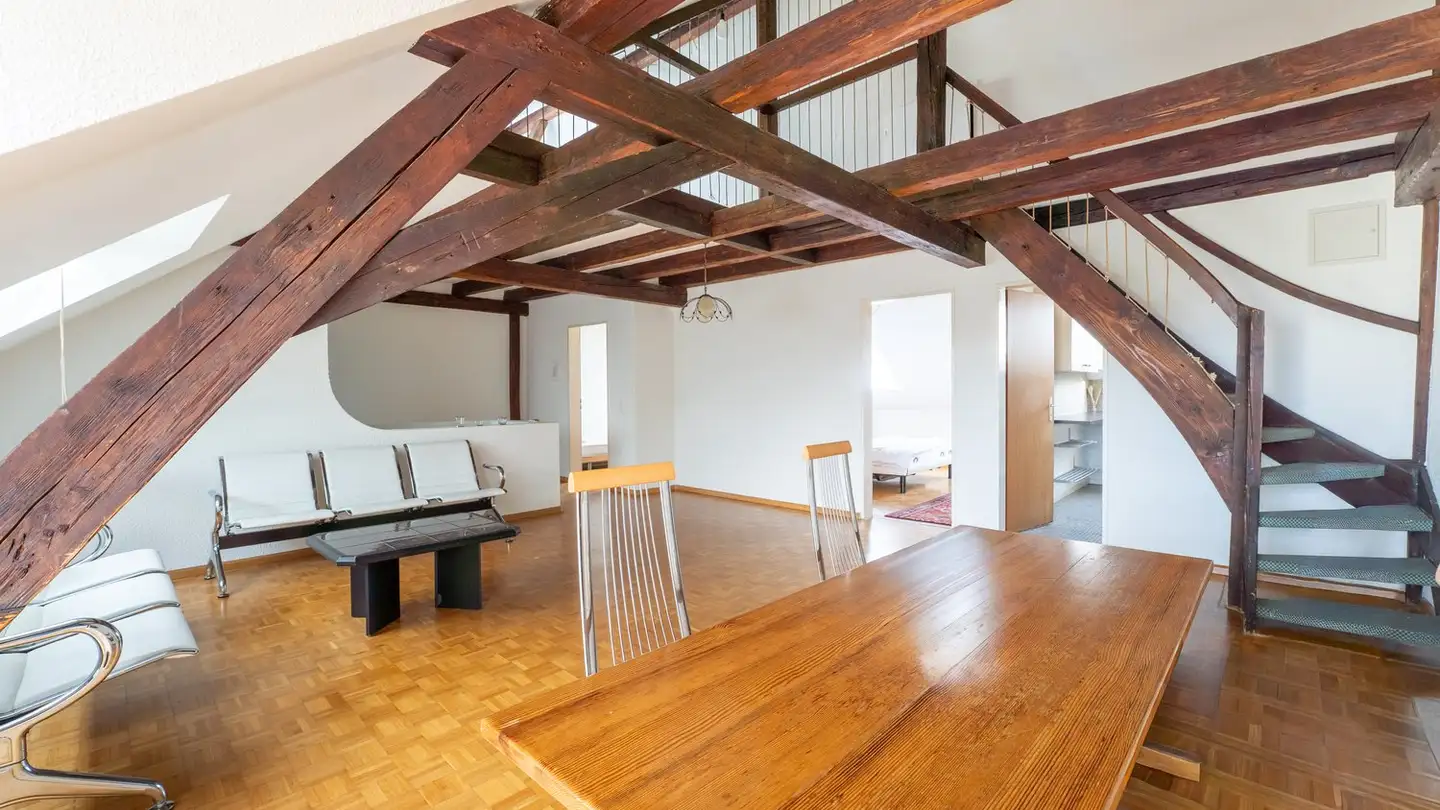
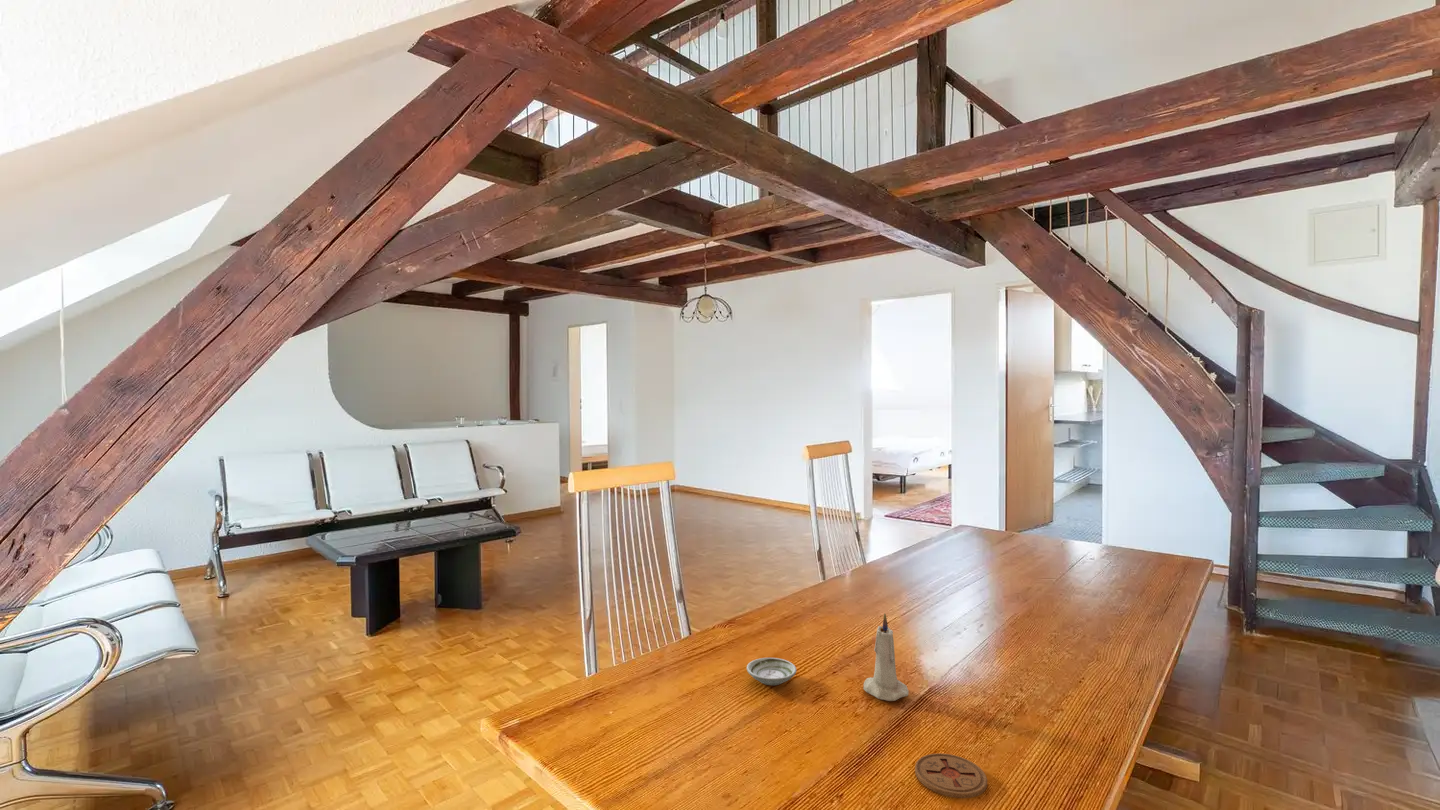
+ coaster [914,752,988,799]
+ saucer [746,657,797,686]
+ candle [863,612,910,702]
